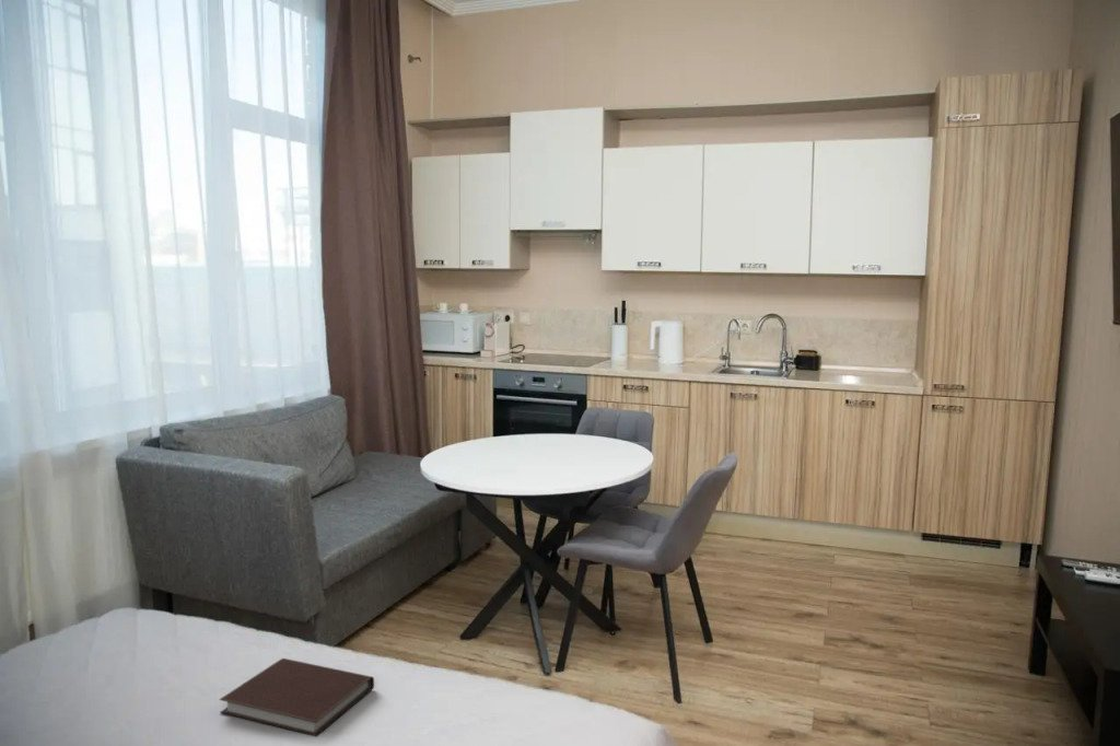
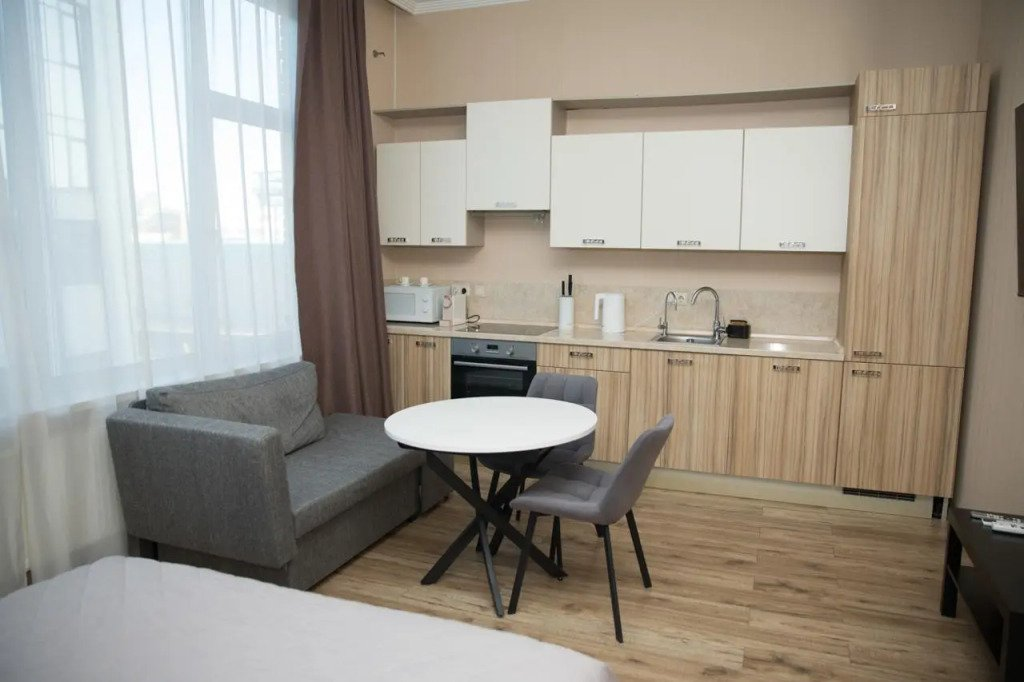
- notebook [219,657,375,737]
